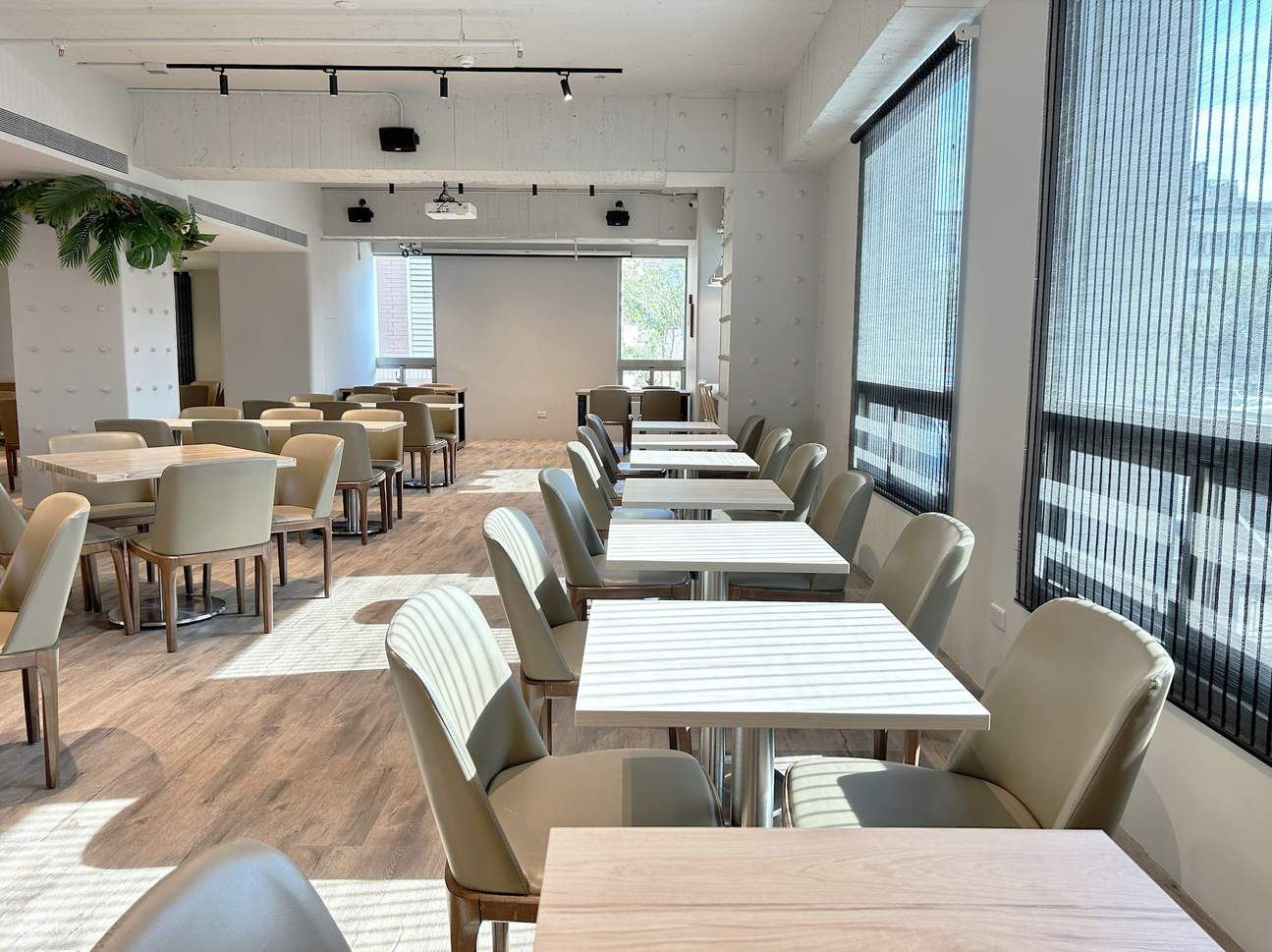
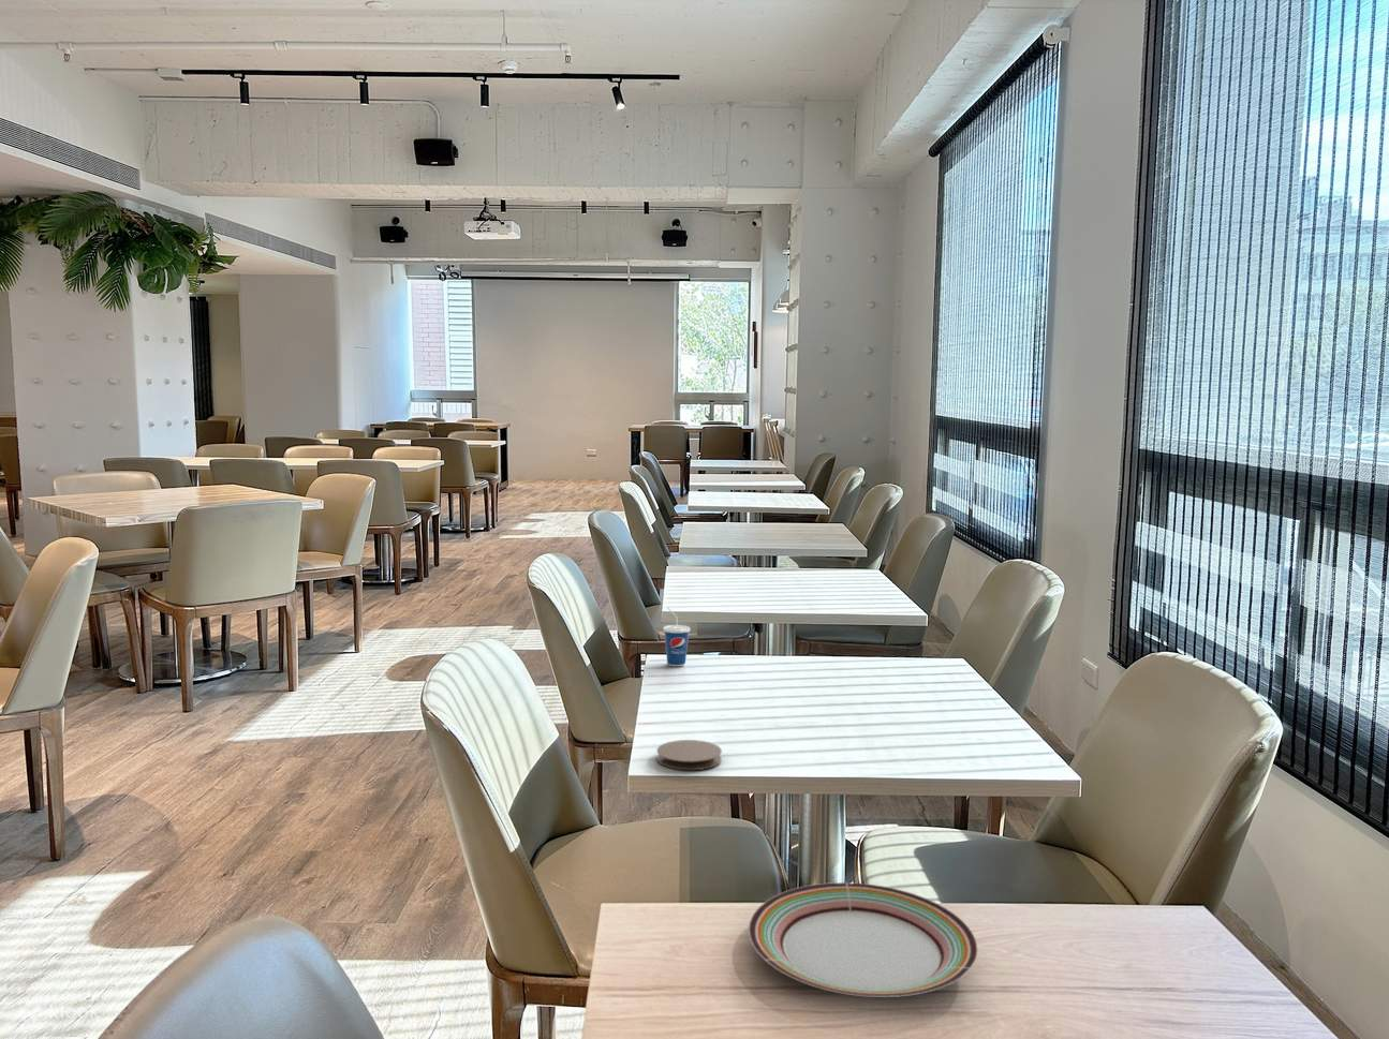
+ coaster [655,739,723,771]
+ plate [748,882,980,999]
+ cup [662,607,691,667]
